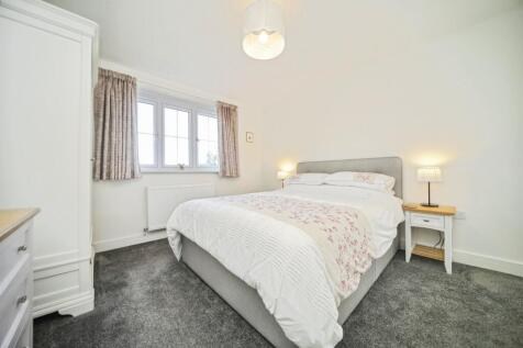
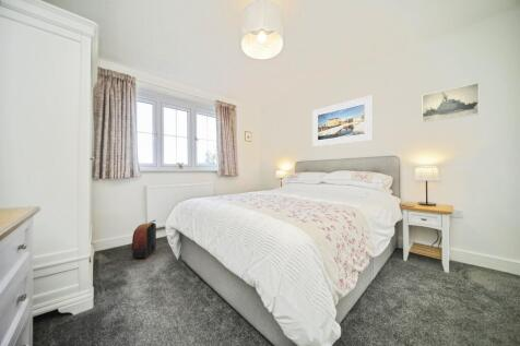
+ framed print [311,94,374,147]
+ backpack [130,219,157,259]
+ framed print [421,82,480,123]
